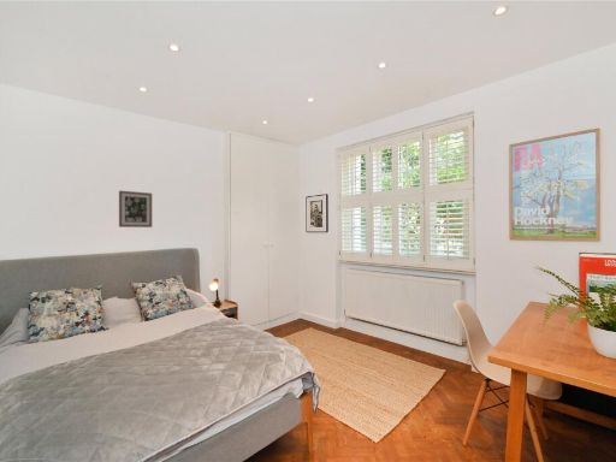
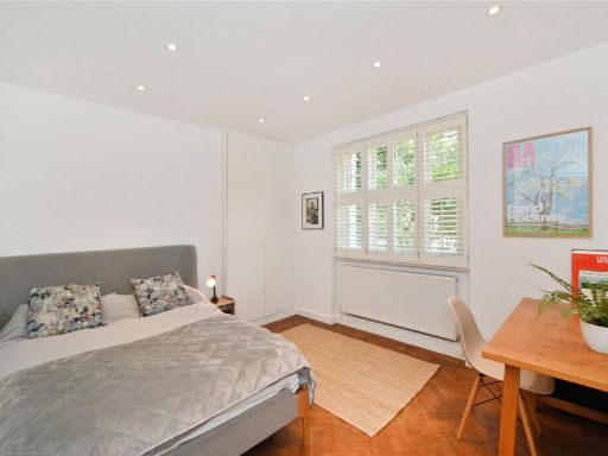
- wall art [118,189,153,229]
